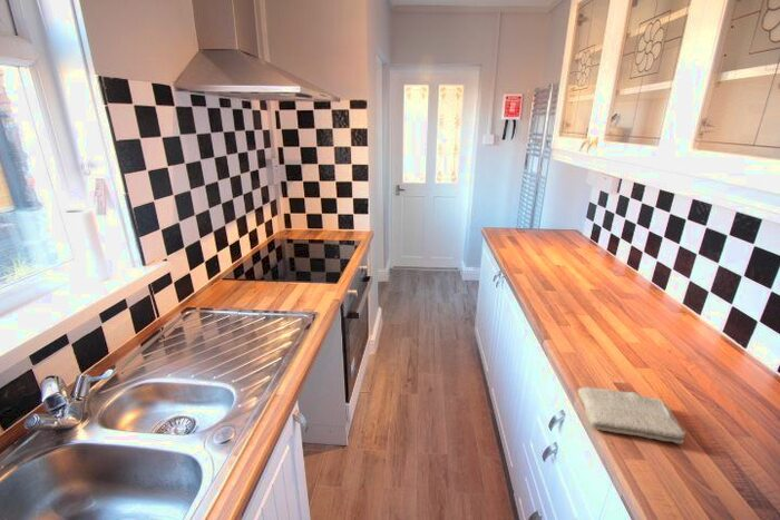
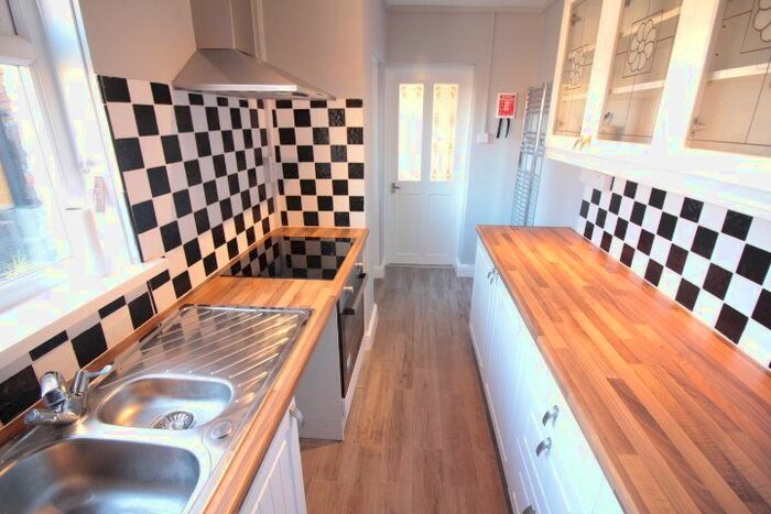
- washcloth [577,386,686,444]
